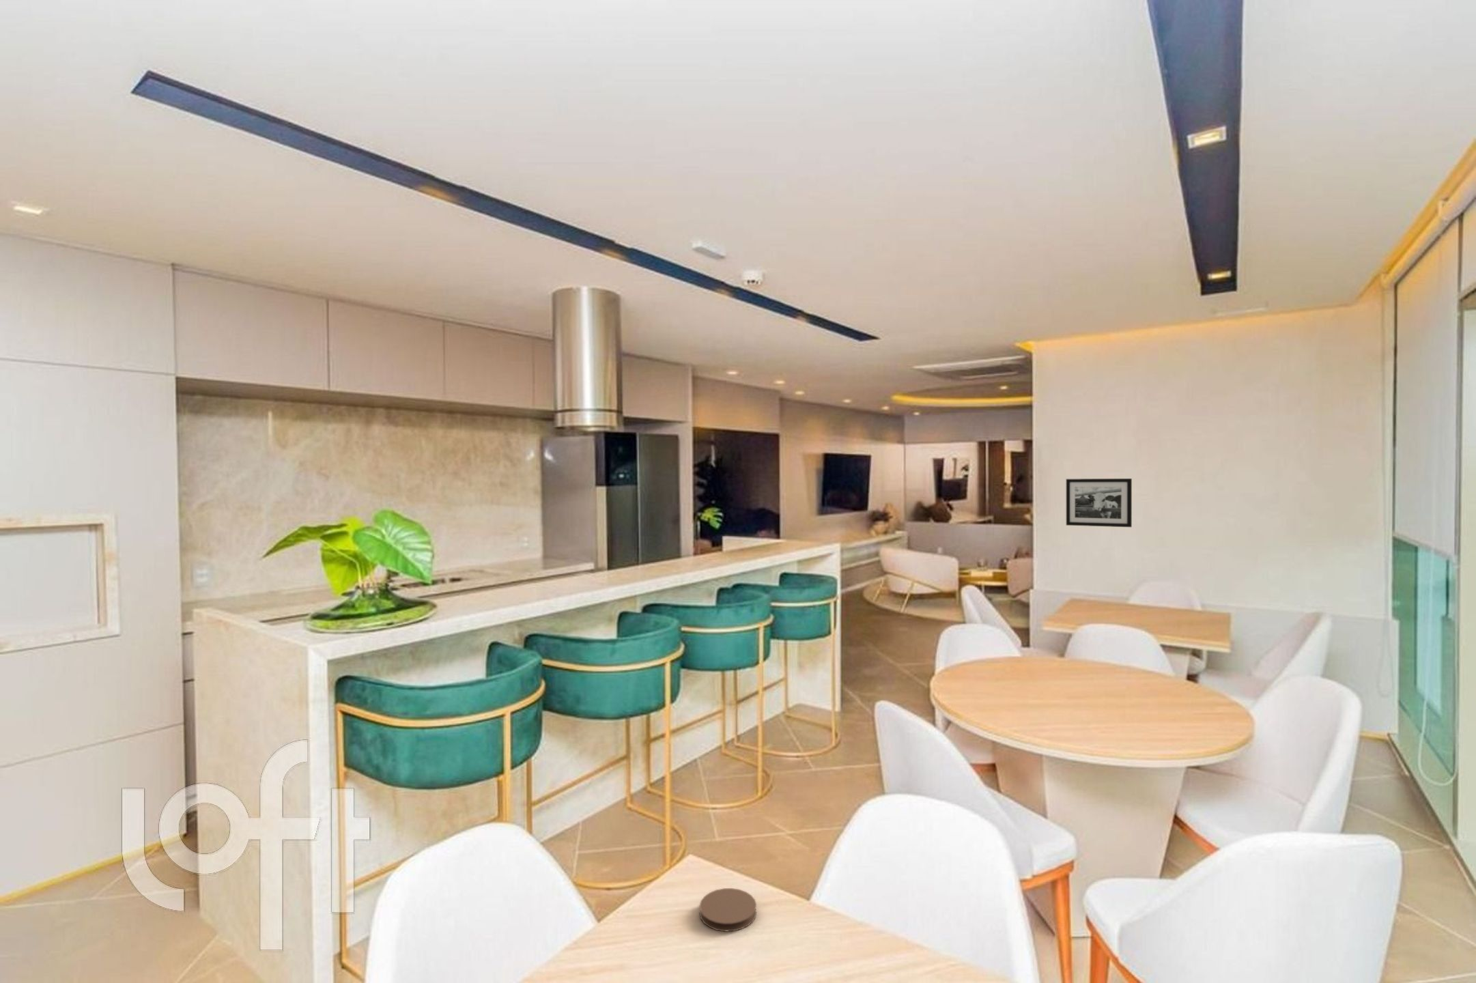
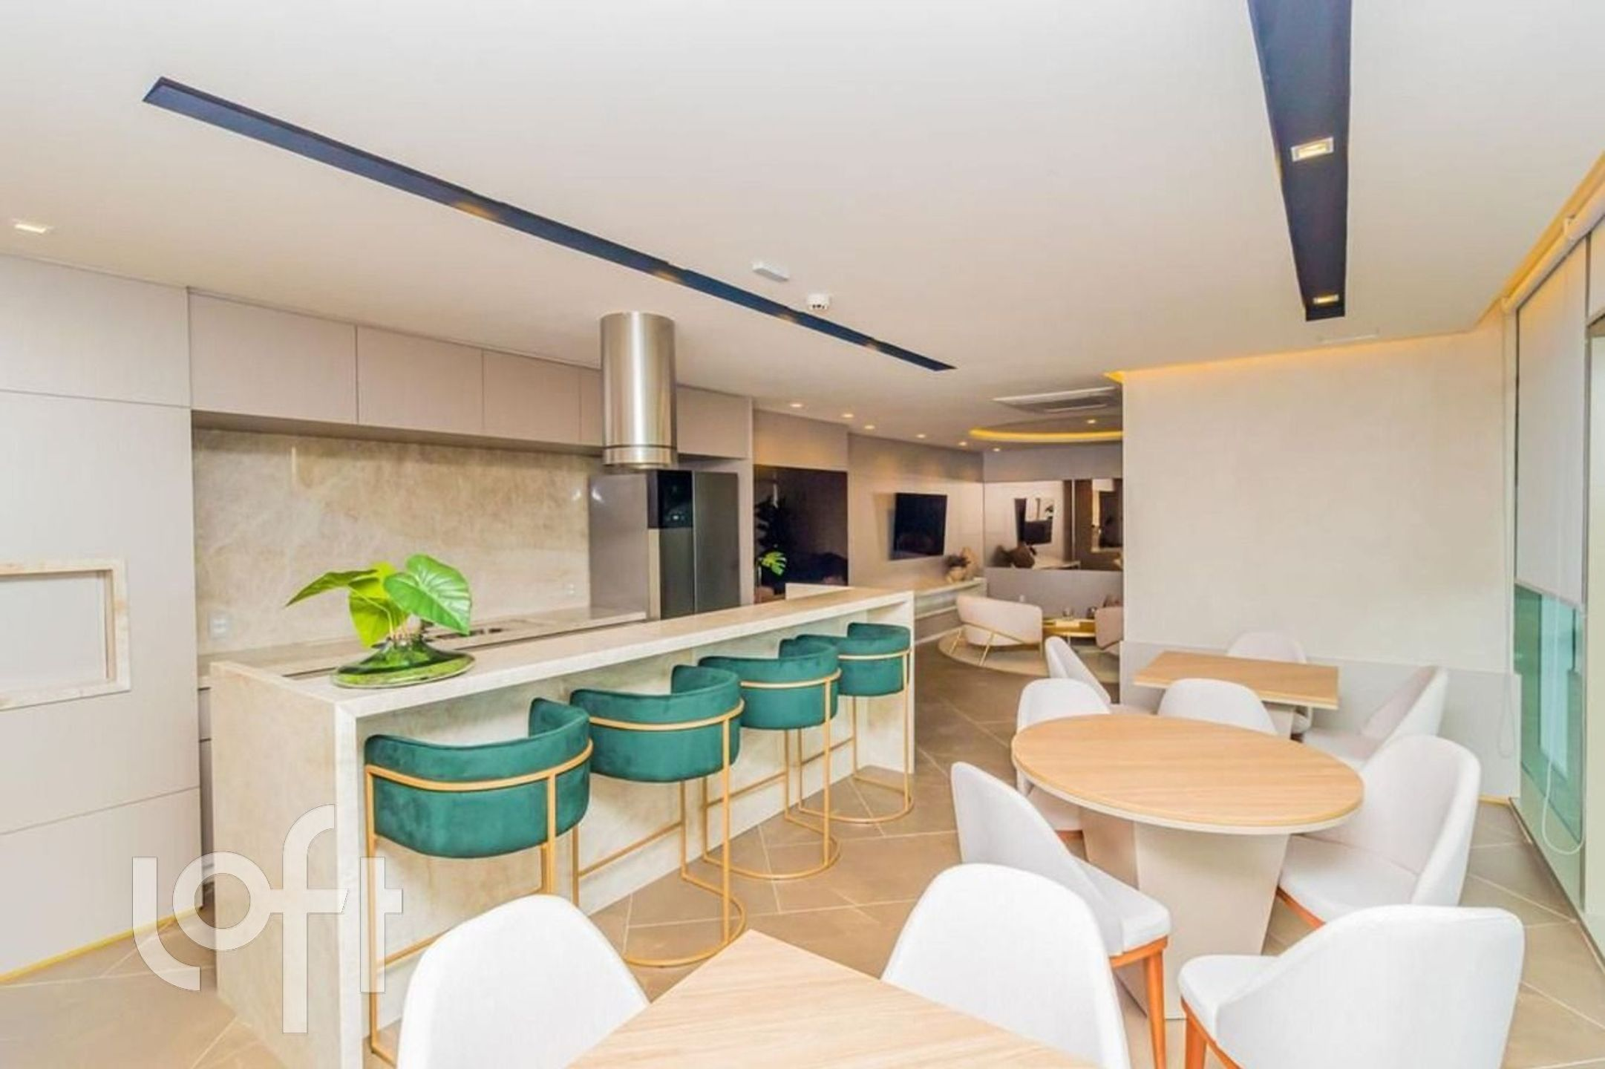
- picture frame [1066,478,1133,528]
- coaster [699,888,757,933]
